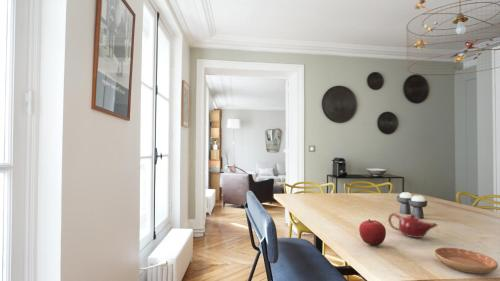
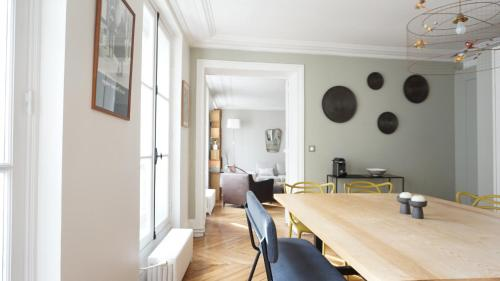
- fruit [358,218,387,247]
- teapot [387,212,439,239]
- saucer [434,247,499,275]
